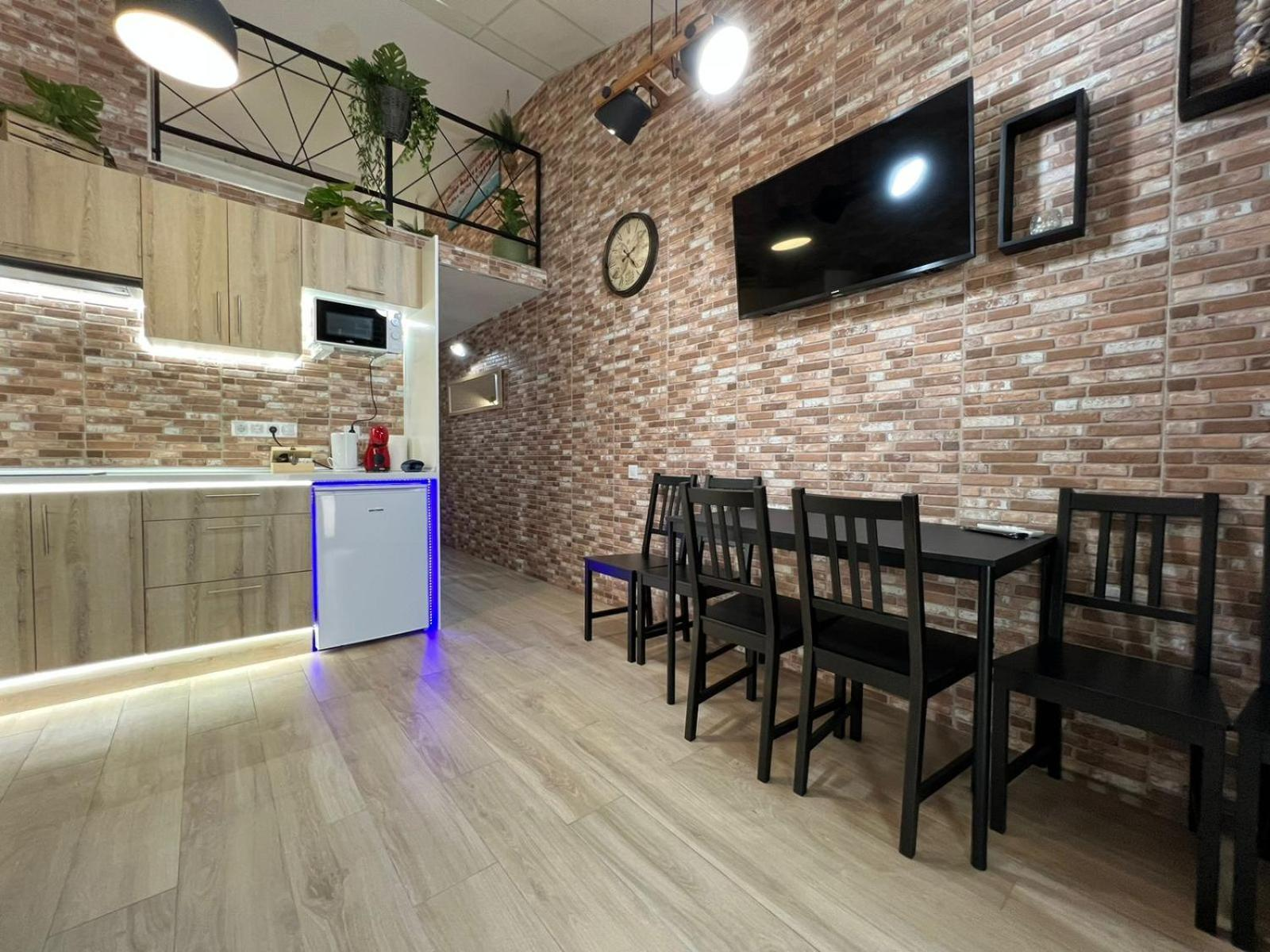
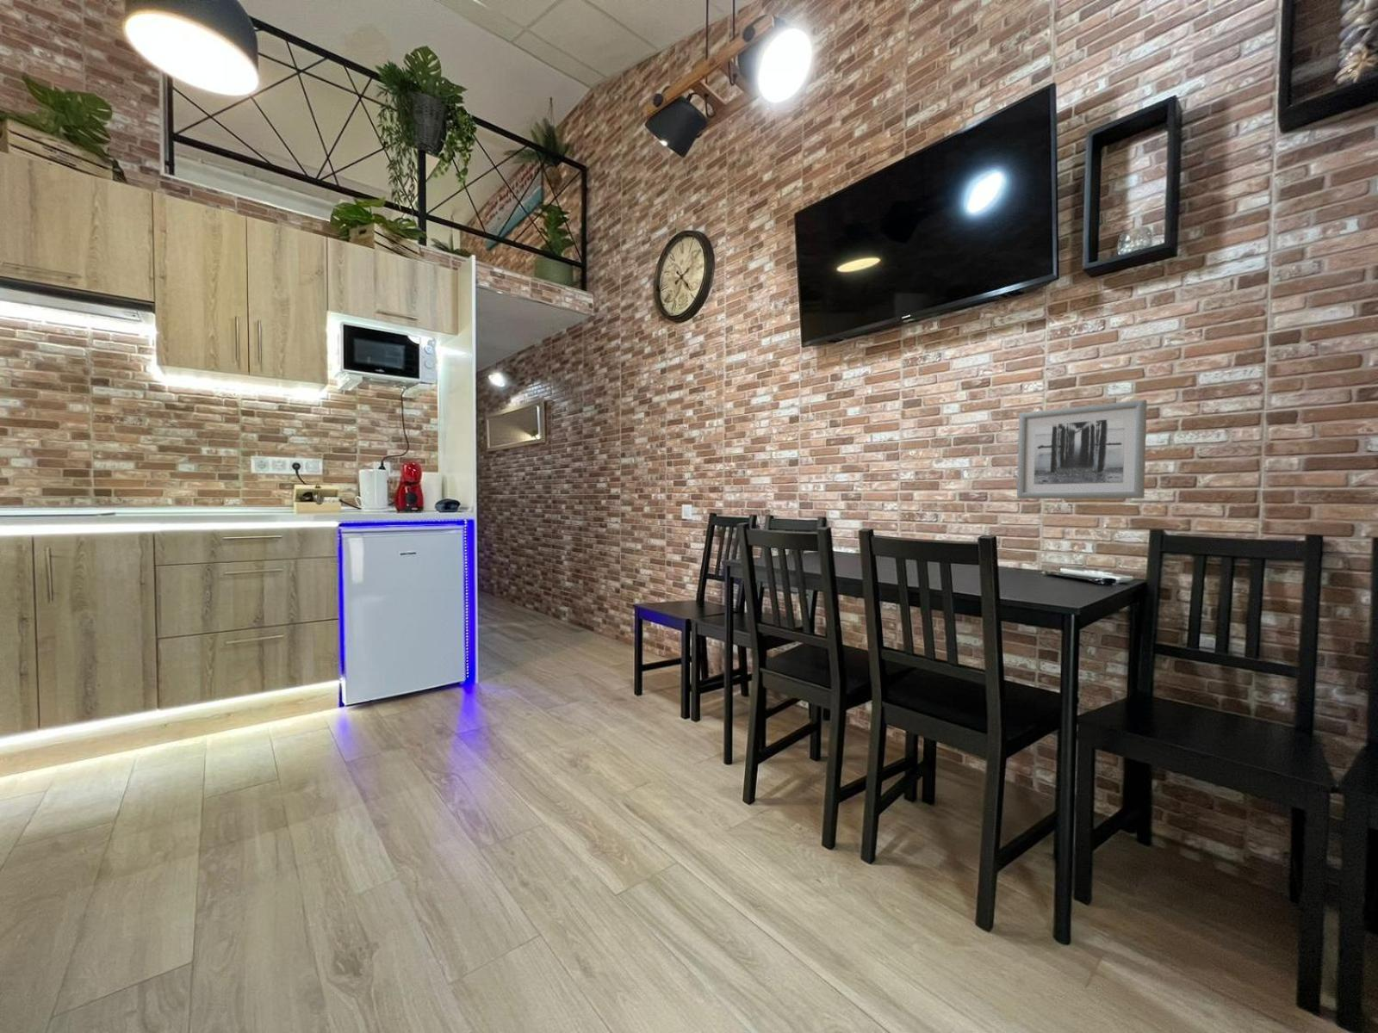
+ wall art [1017,398,1148,499]
